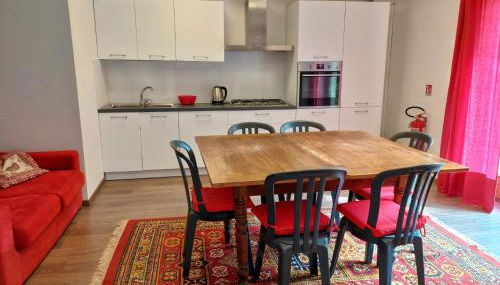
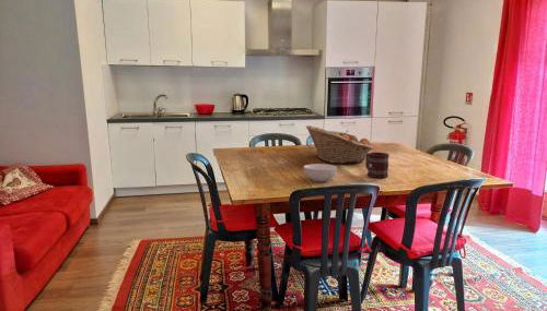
+ fruit basket [305,124,374,165]
+ mug [364,152,391,179]
+ cereal bowl [303,163,338,182]
